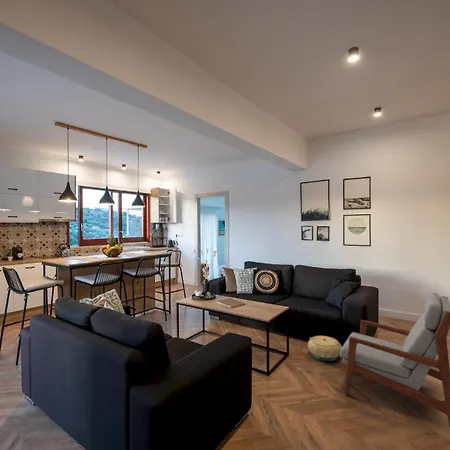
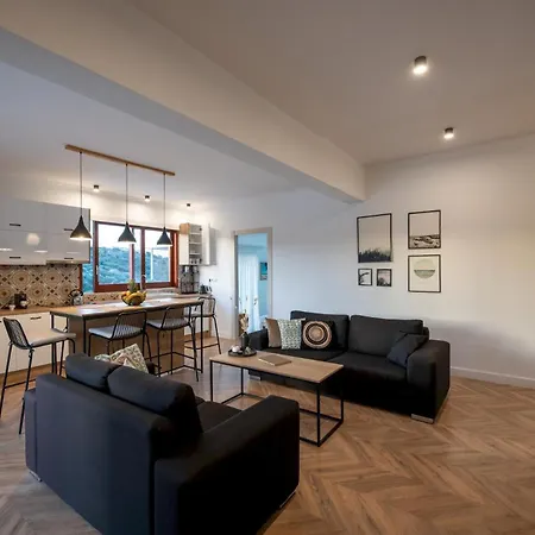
- basket [307,335,343,362]
- armchair [339,292,450,428]
